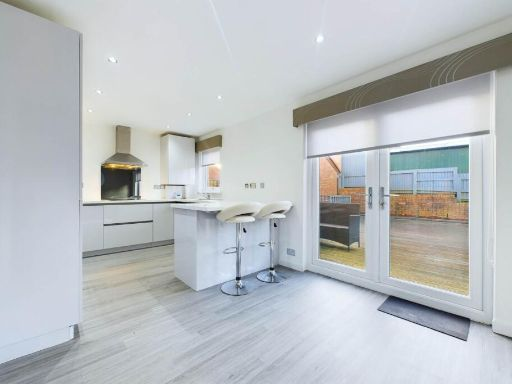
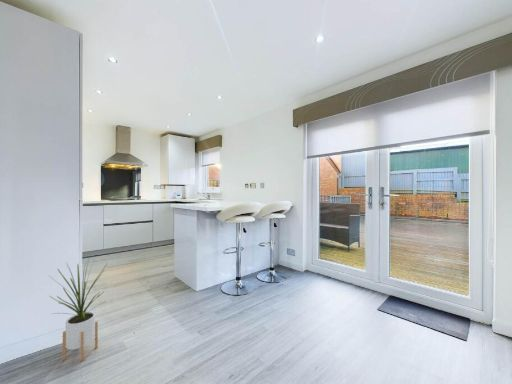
+ house plant [47,258,108,362]
